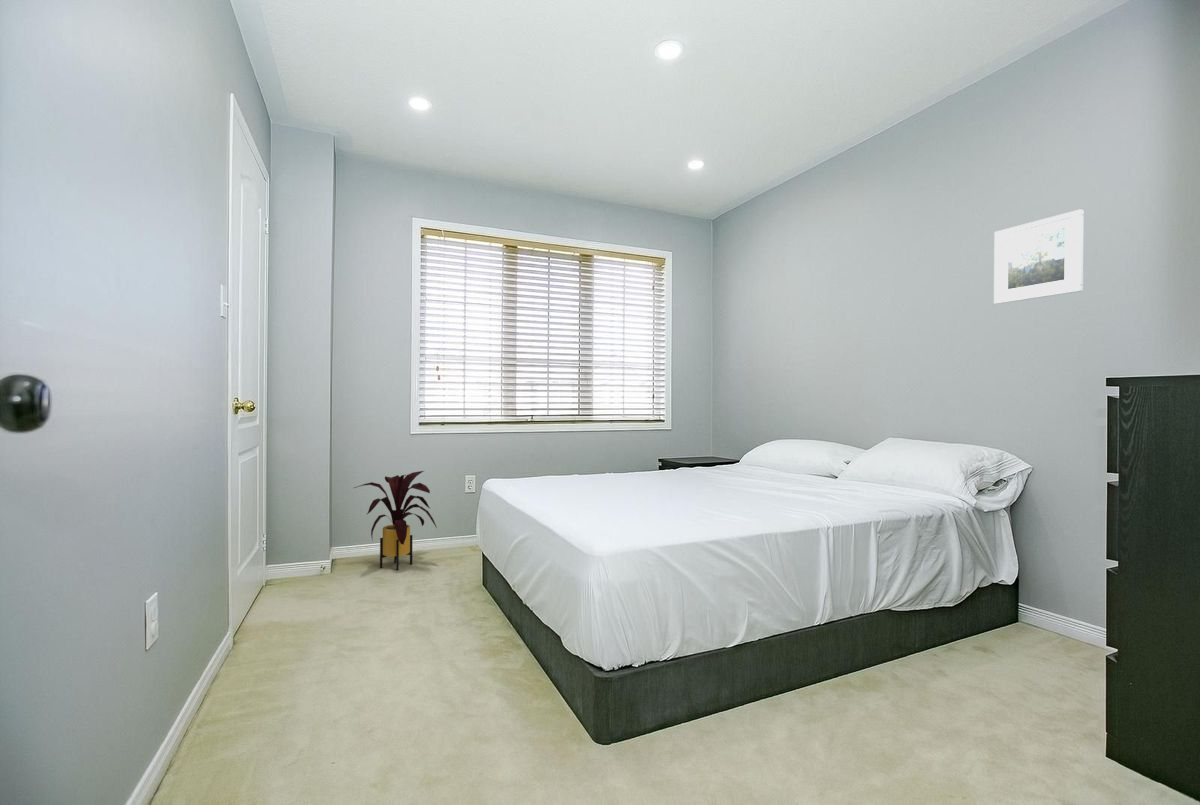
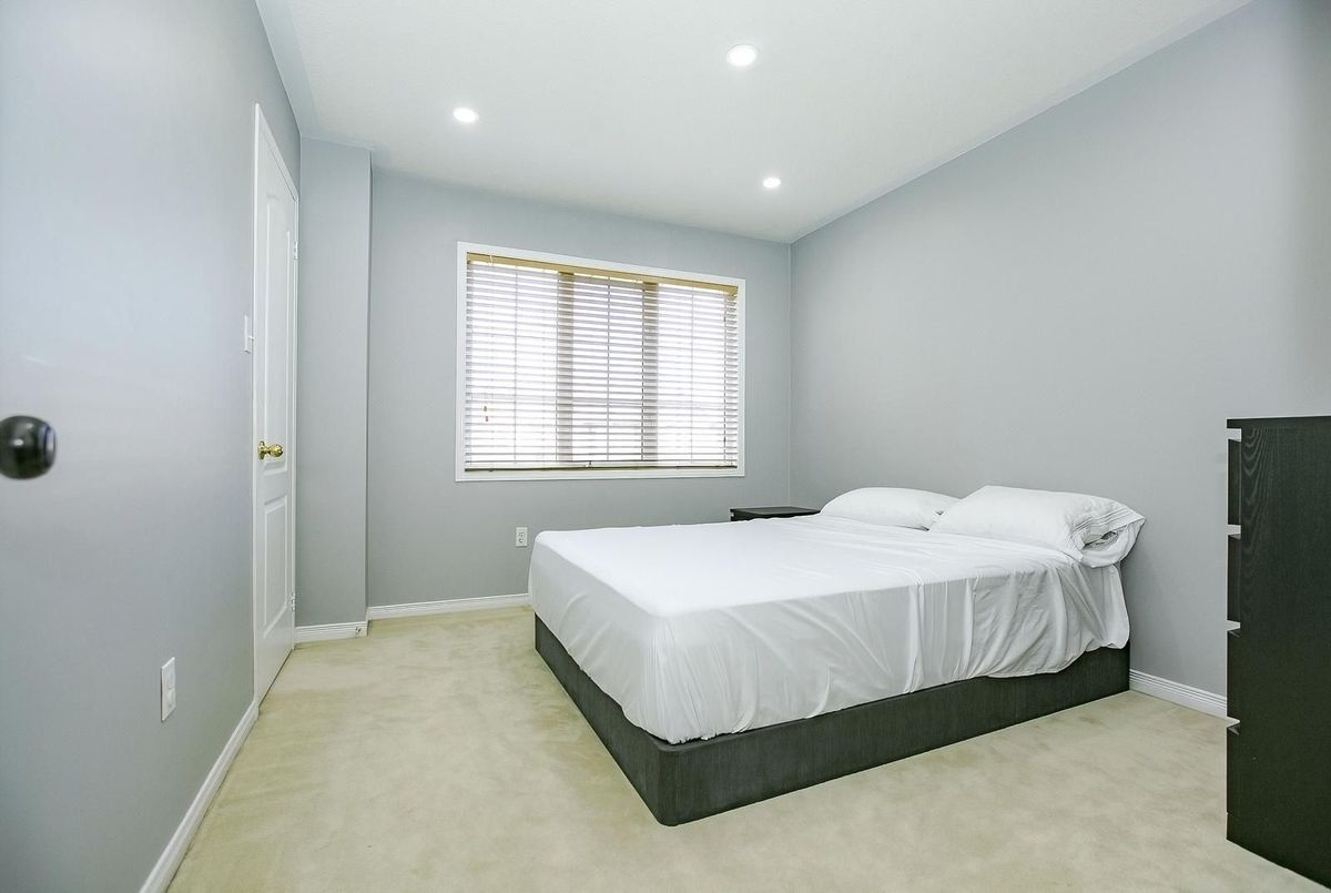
- house plant [353,470,438,571]
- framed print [993,209,1084,305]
